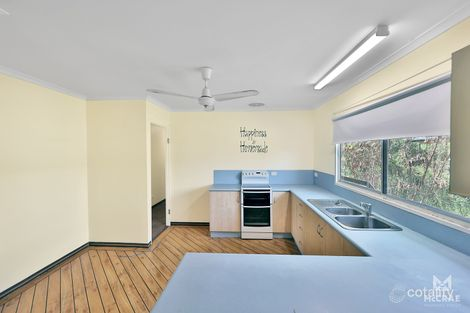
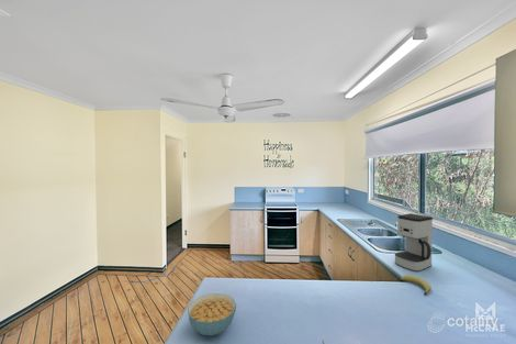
+ coffee maker [394,212,434,273]
+ cereal bowl [187,292,237,336]
+ fruit [400,274,433,296]
